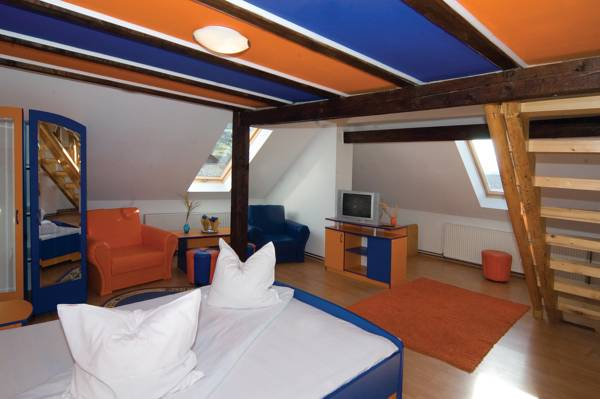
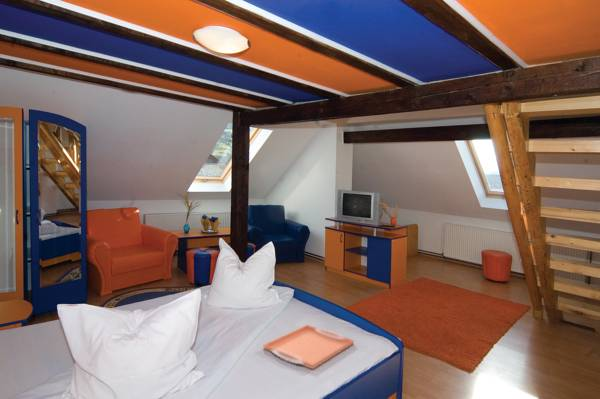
+ serving tray [263,324,355,371]
